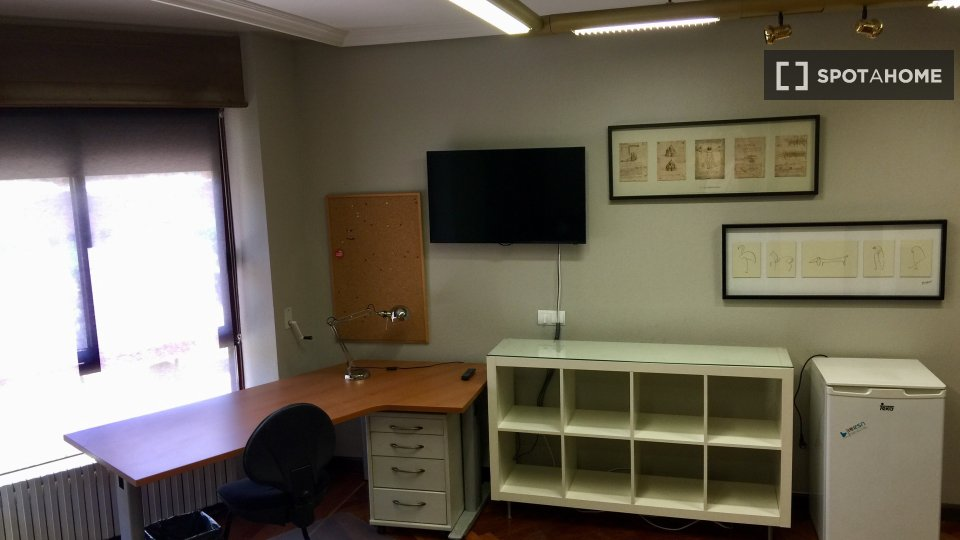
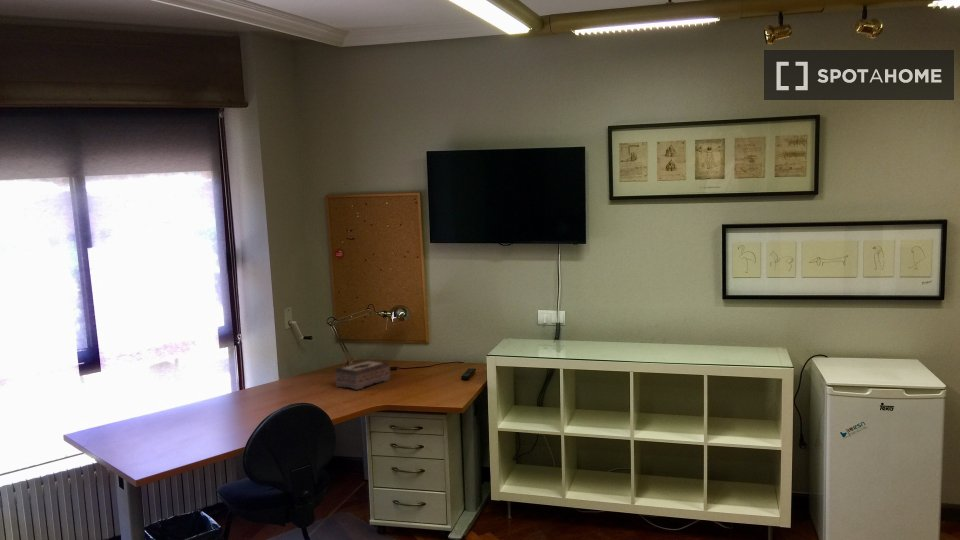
+ tissue box [334,359,391,391]
